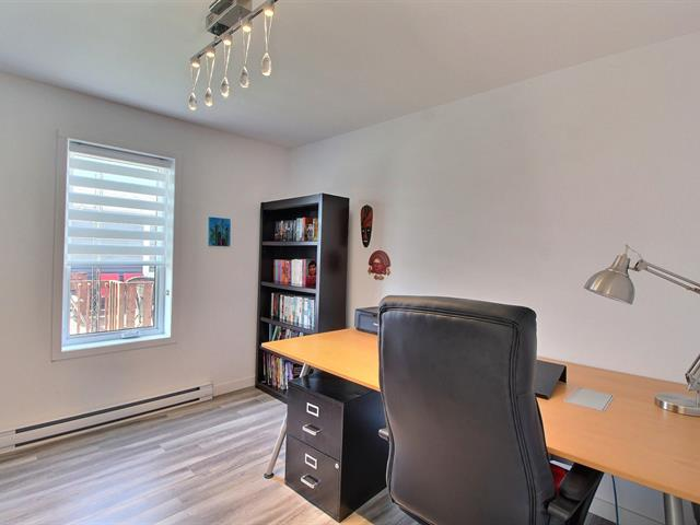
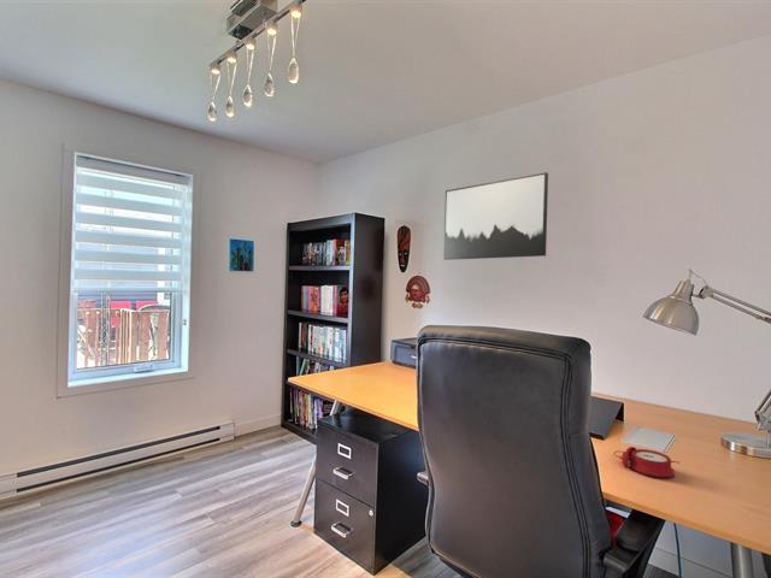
+ wall art [442,171,549,261]
+ alarm clock [612,446,681,478]
